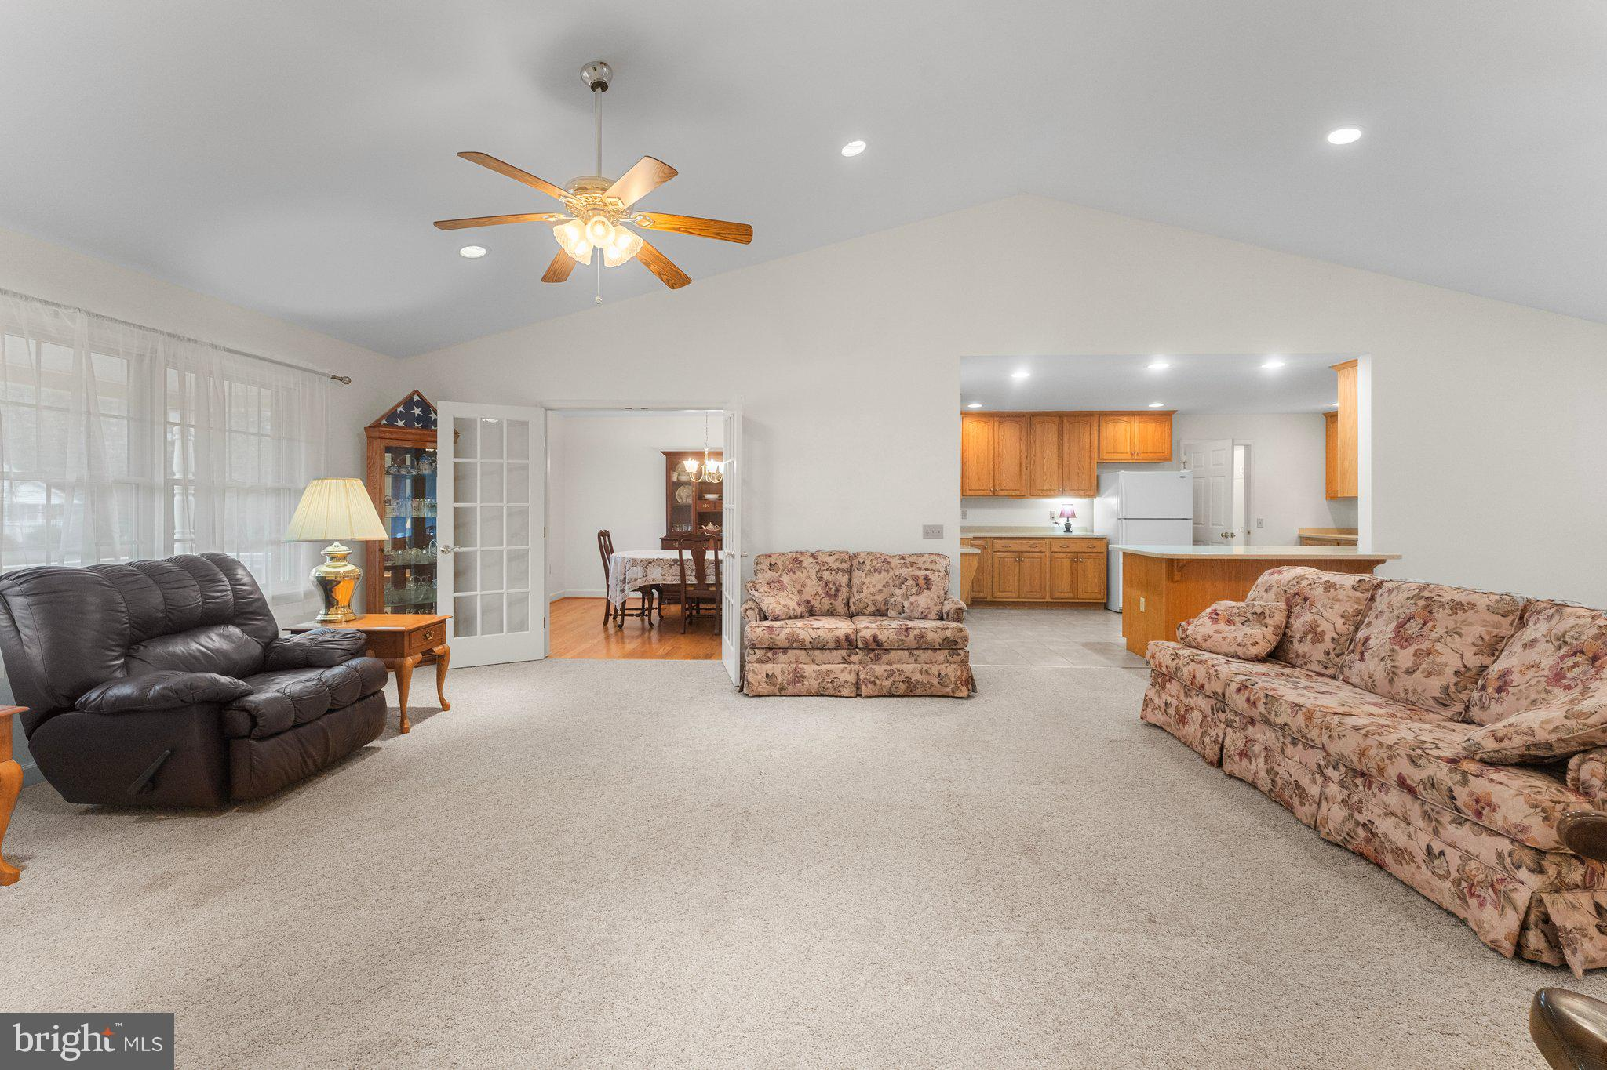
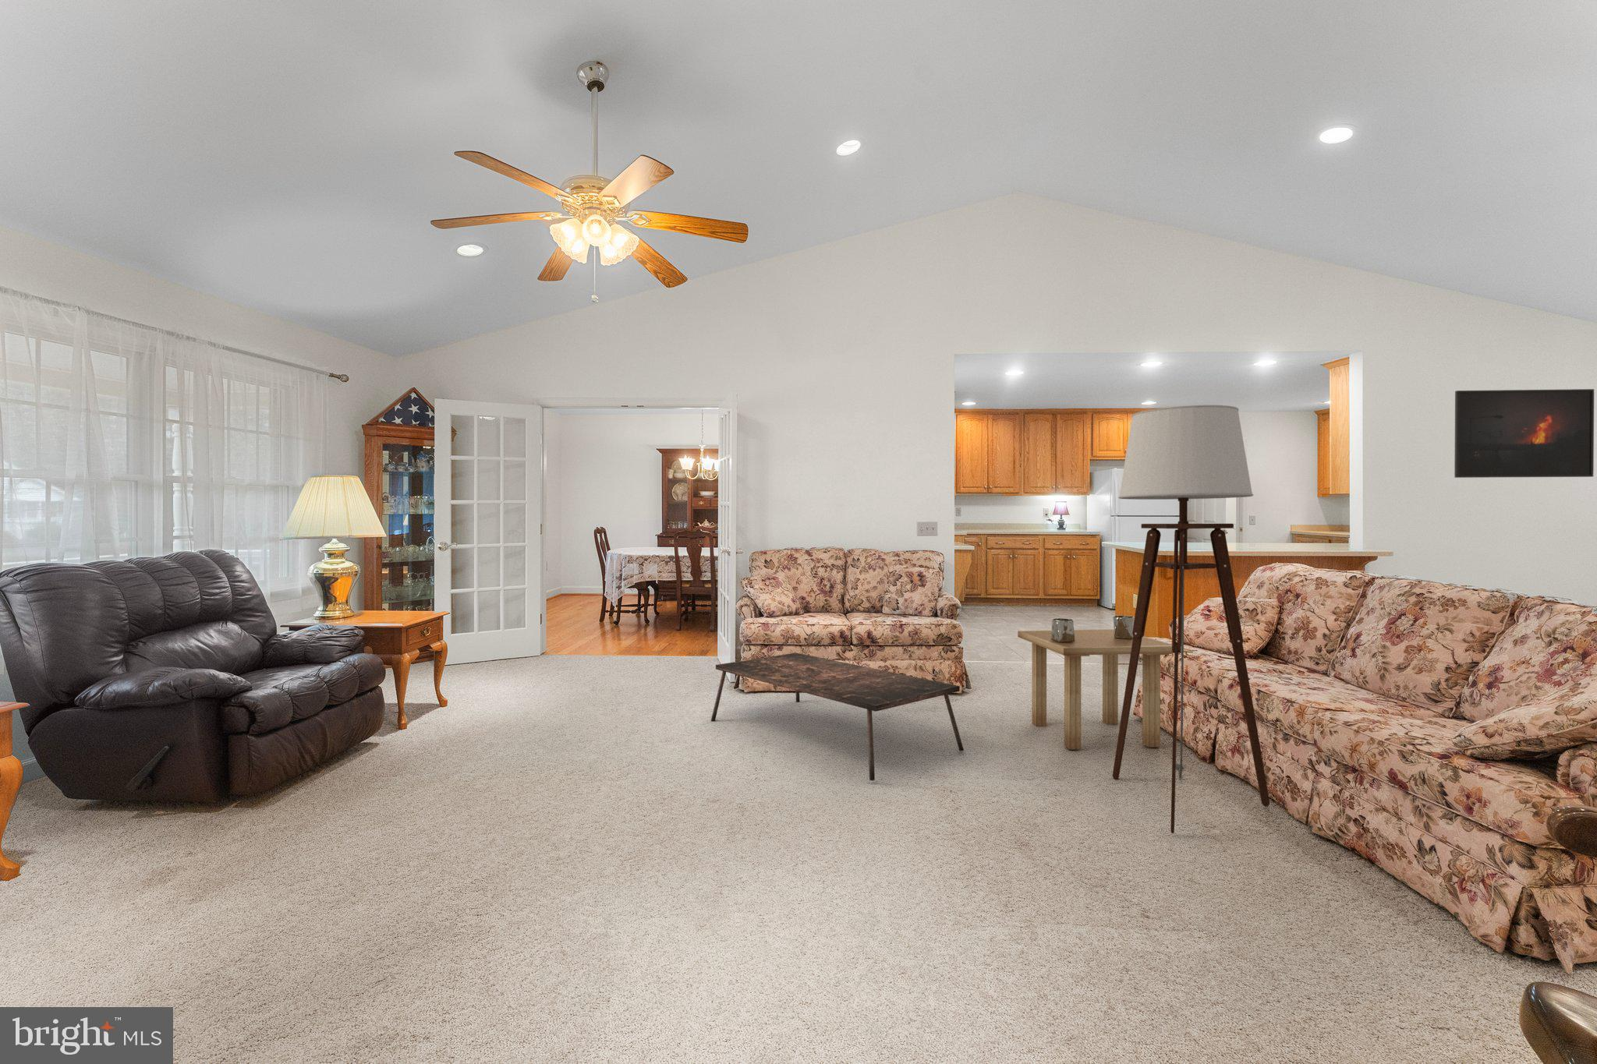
+ coffee table [710,652,964,781]
+ floor lamp [1113,405,1270,834]
+ side table [1016,615,1174,750]
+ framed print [1453,388,1595,479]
